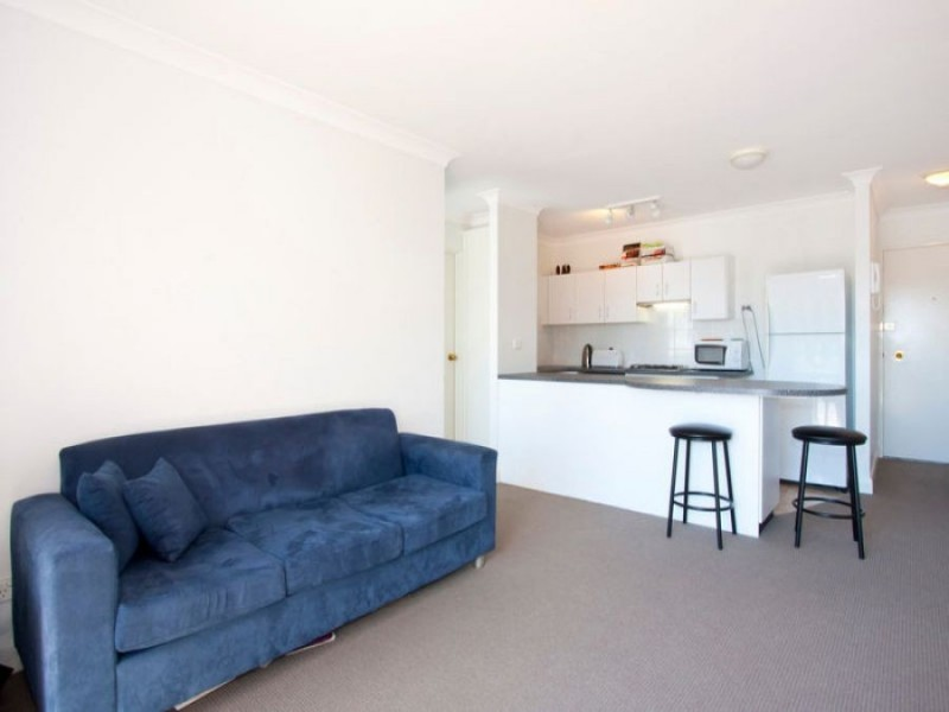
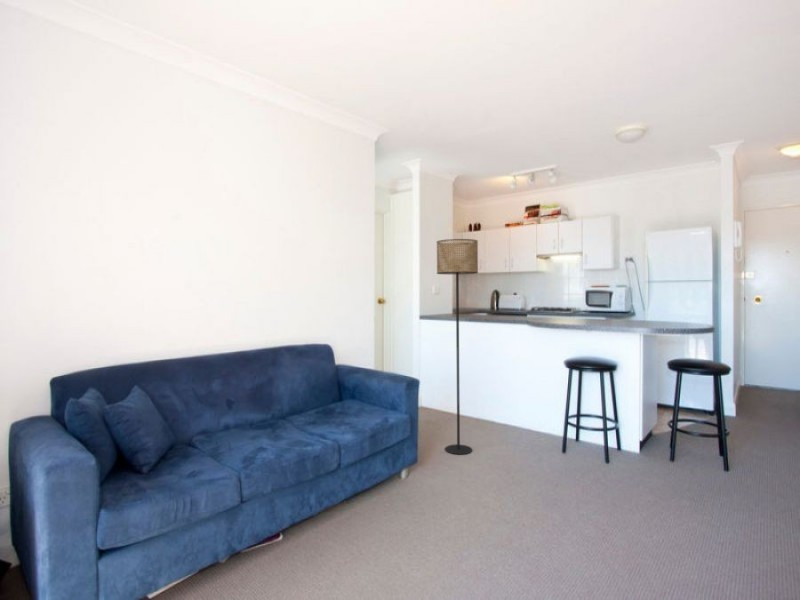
+ floor lamp [436,238,479,455]
